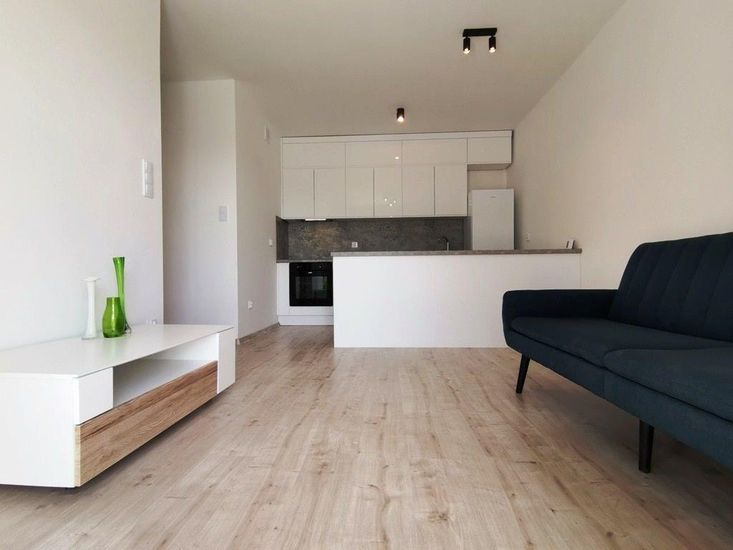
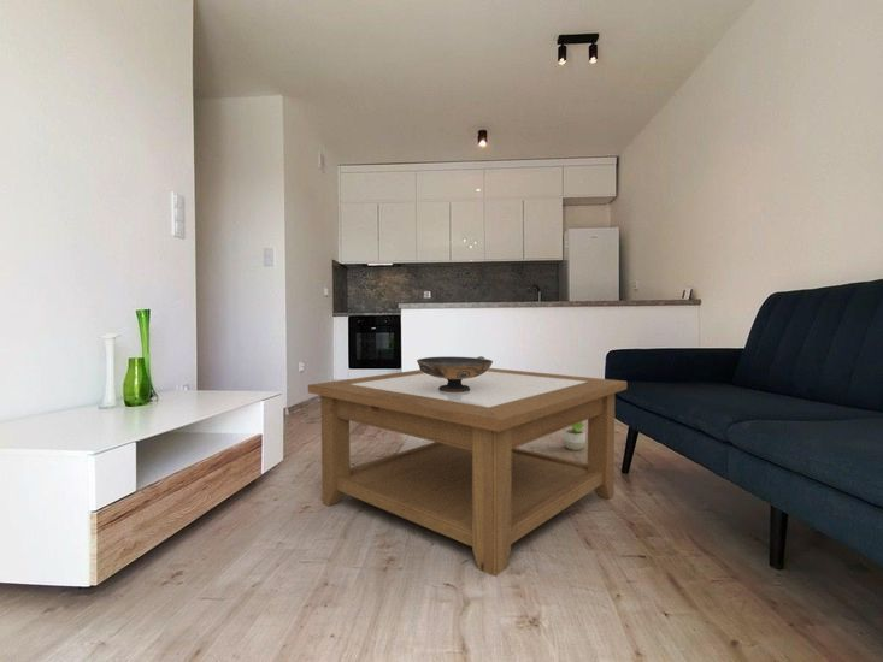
+ potted plant [563,421,587,451]
+ decorative bowl [416,355,494,392]
+ coffee table [307,367,628,578]
